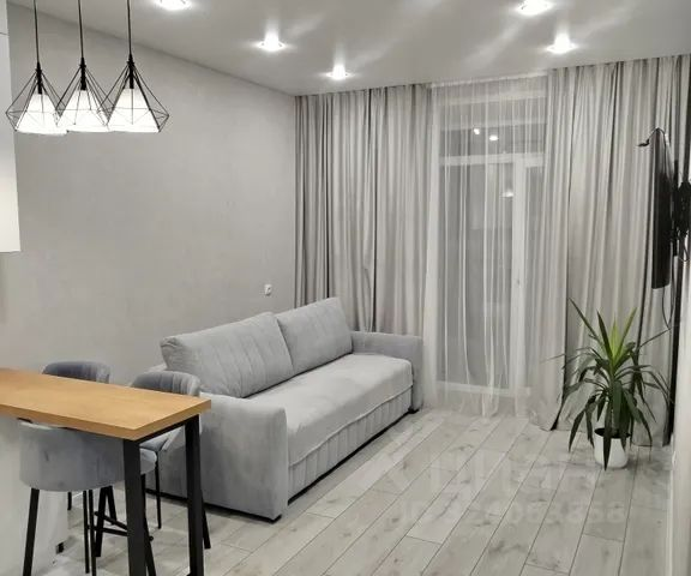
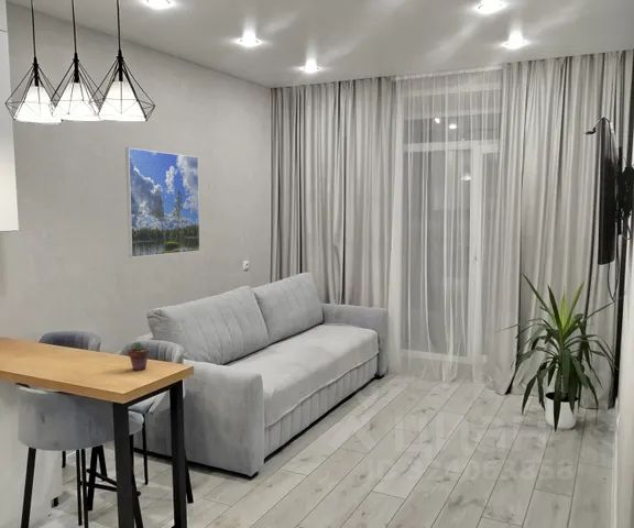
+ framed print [124,146,201,258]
+ potted succulent [127,341,151,372]
